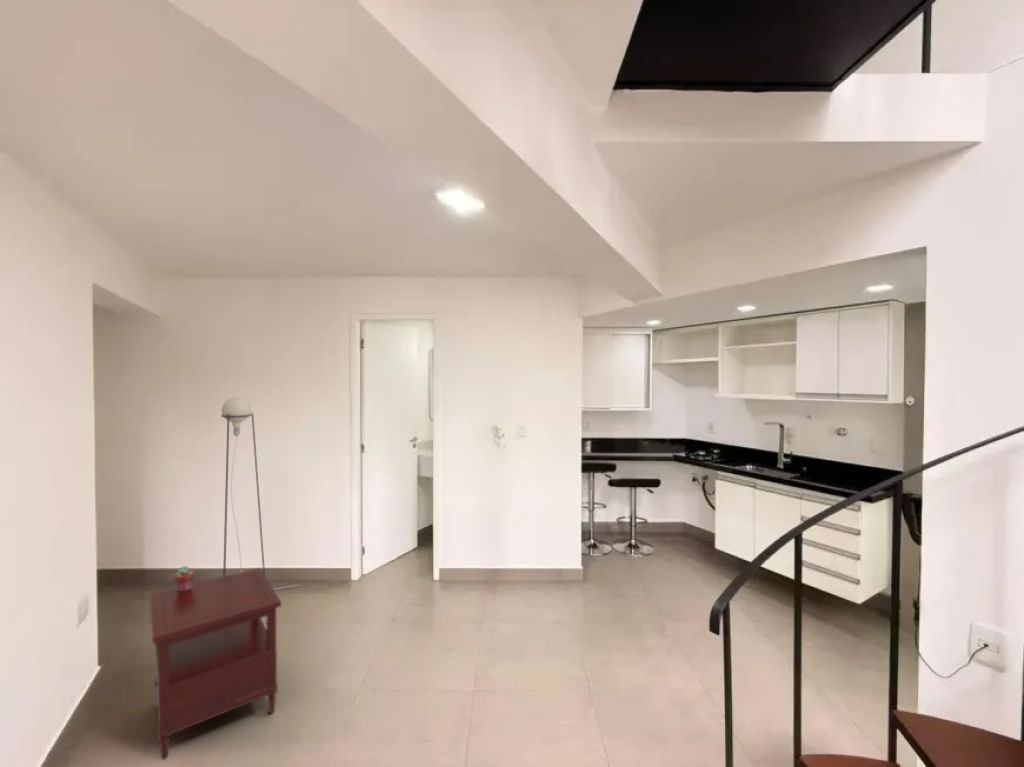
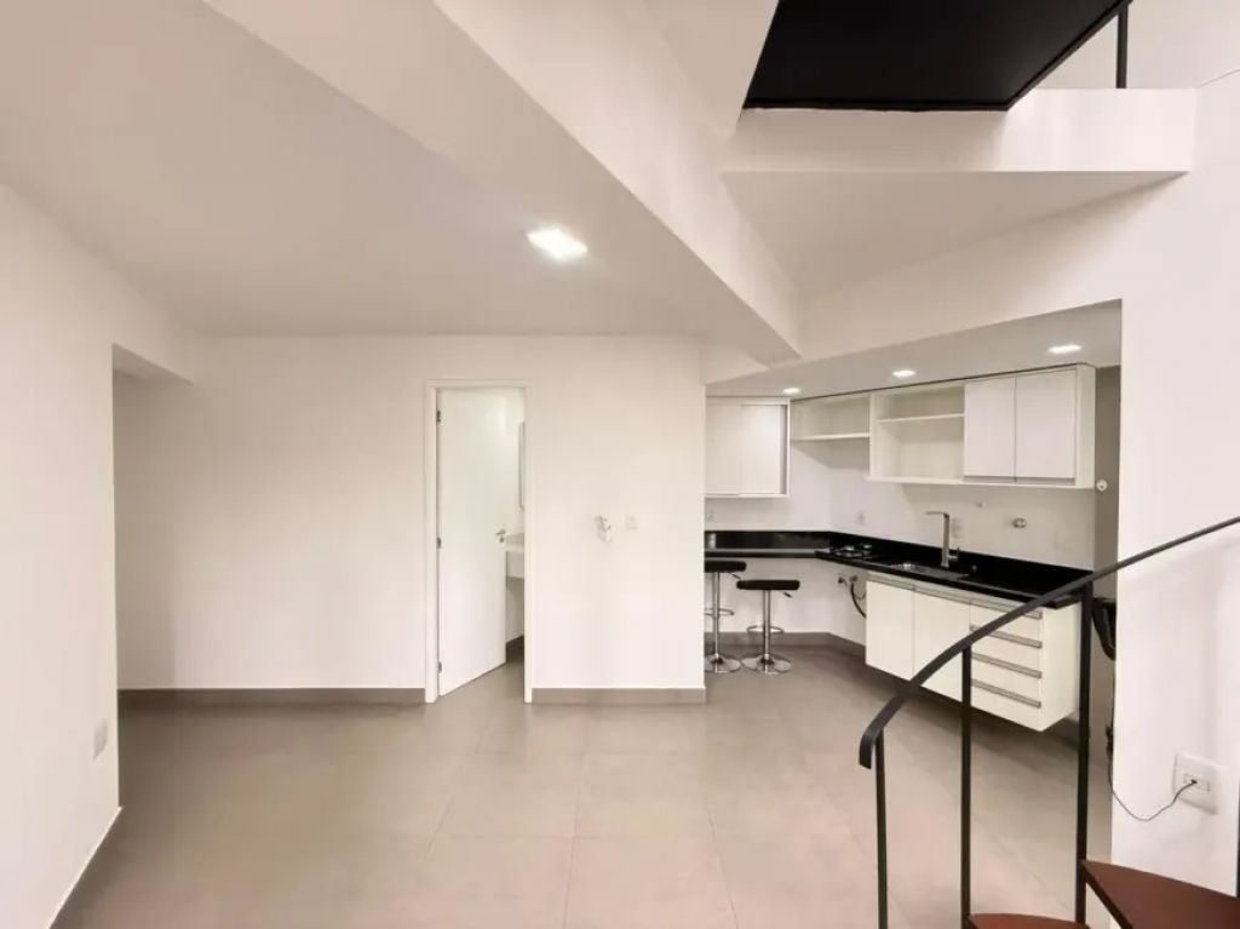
- floor lamp [220,396,301,590]
- potted succulent [172,565,196,592]
- side table [149,567,282,761]
